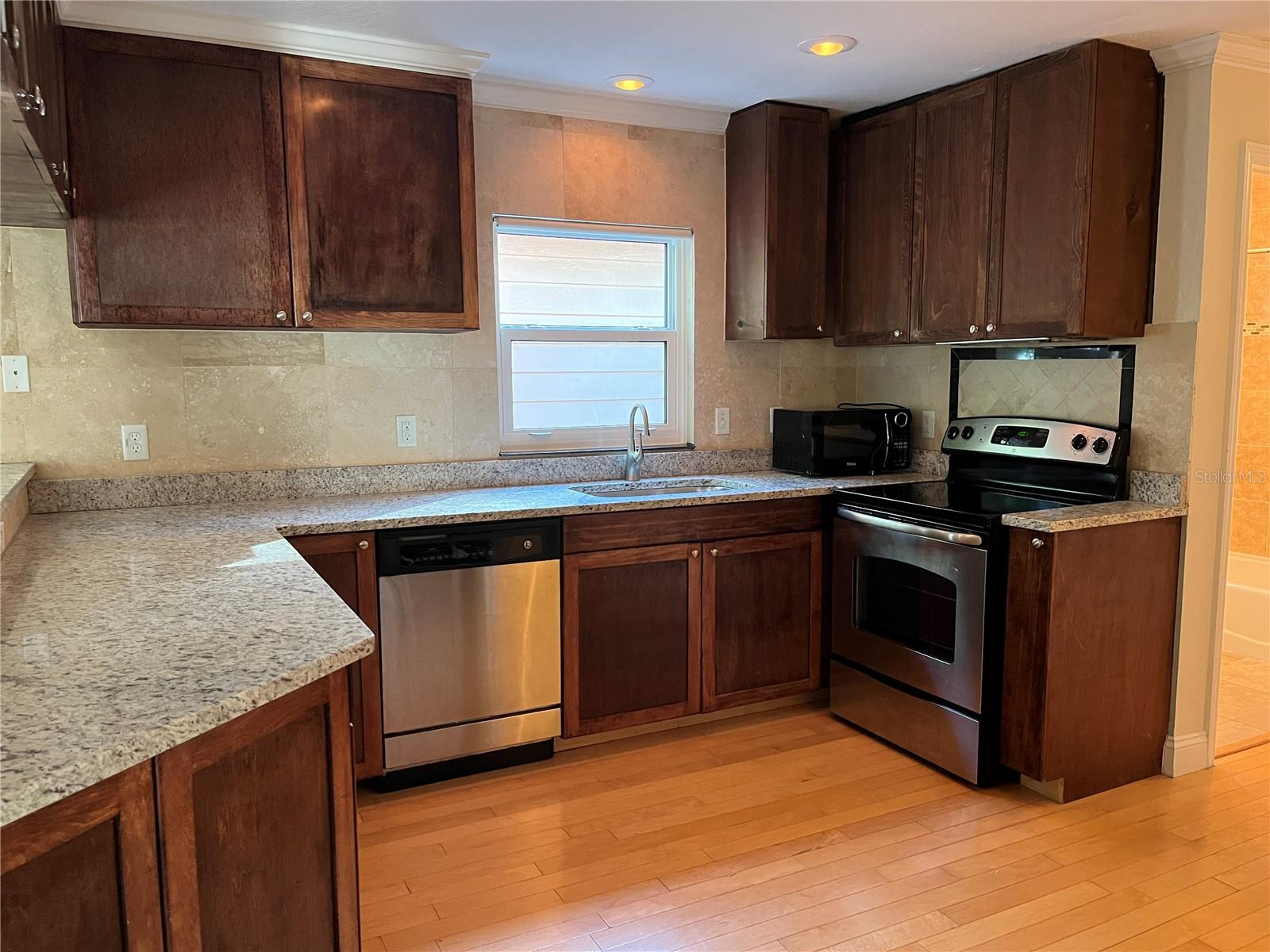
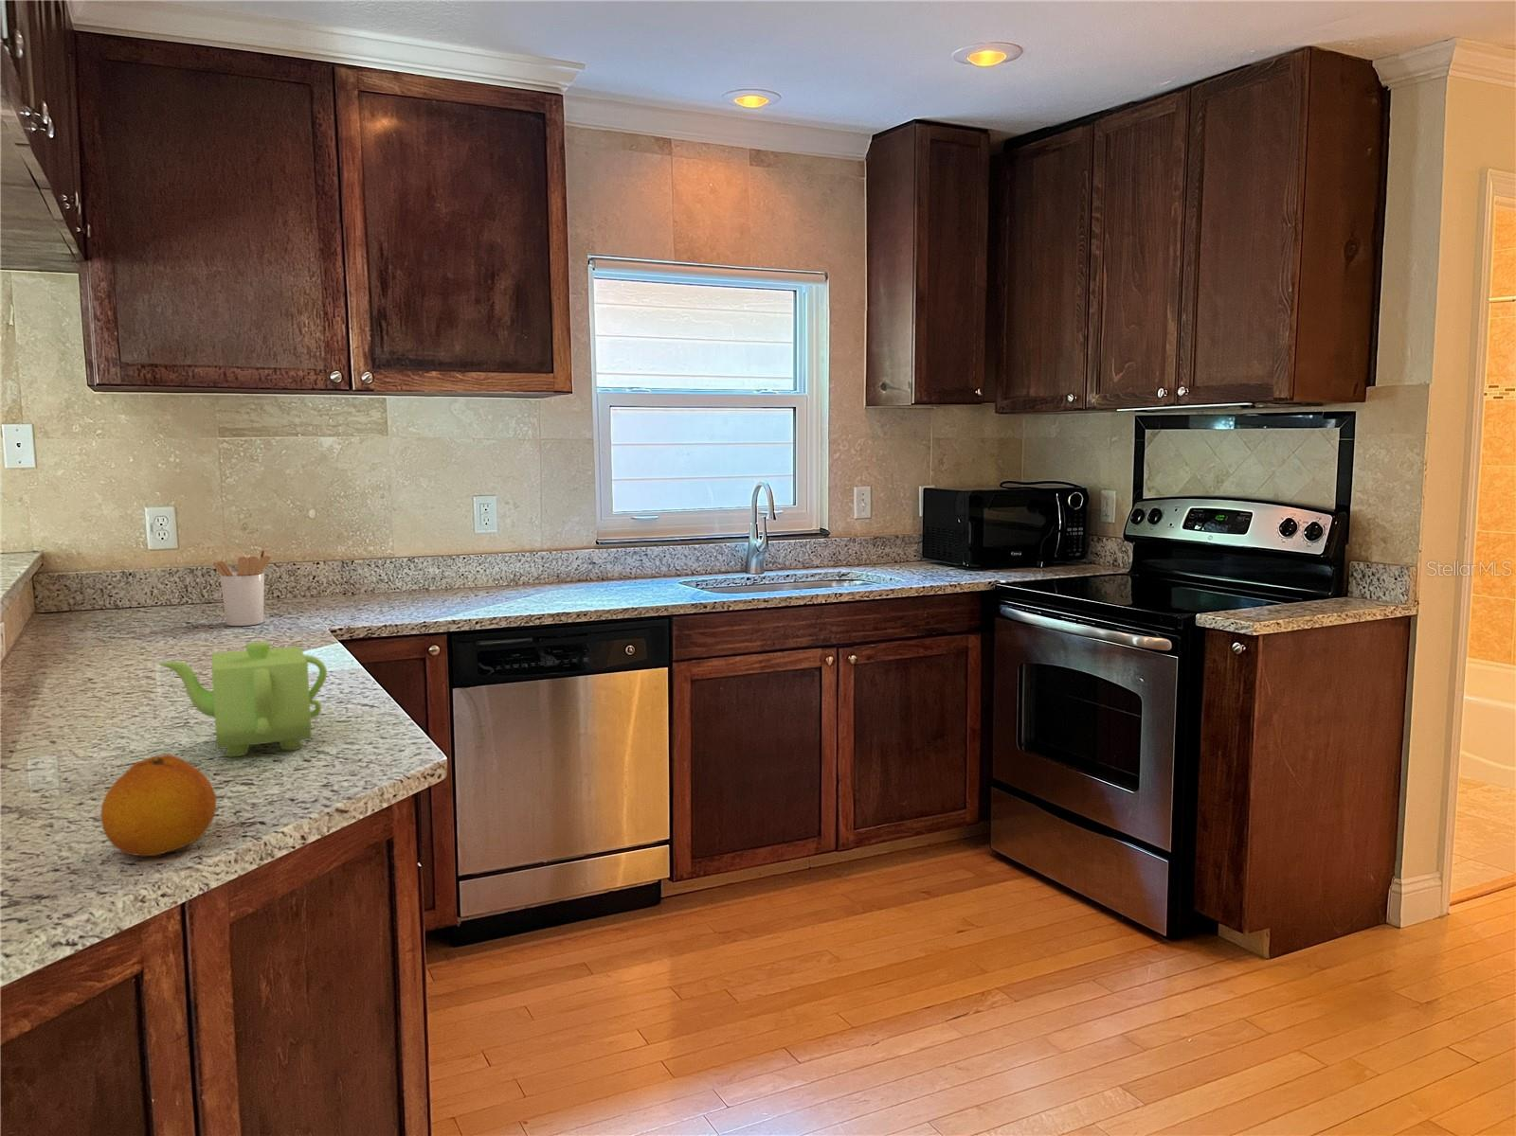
+ fruit [99,753,217,857]
+ teapot [158,641,328,758]
+ utensil holder [212,548,272,626]
